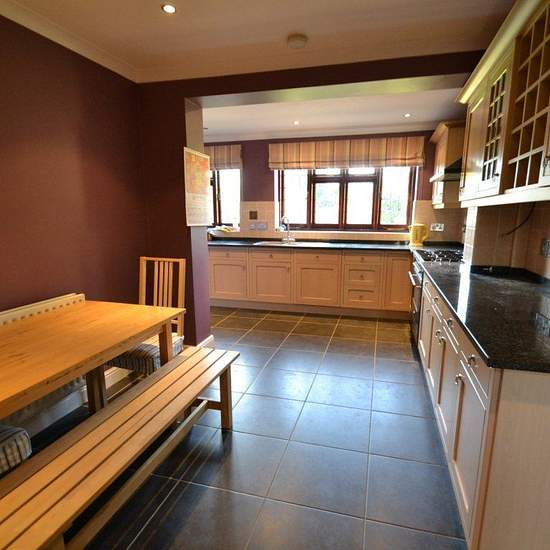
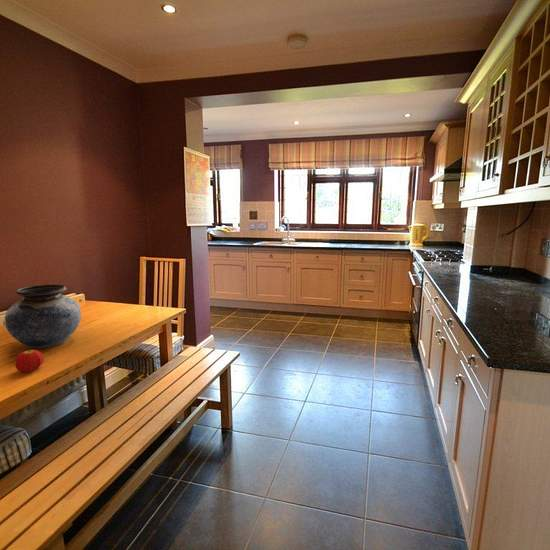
+ fruit [14,349,45,374]
+ vase [4,284,82,350]
